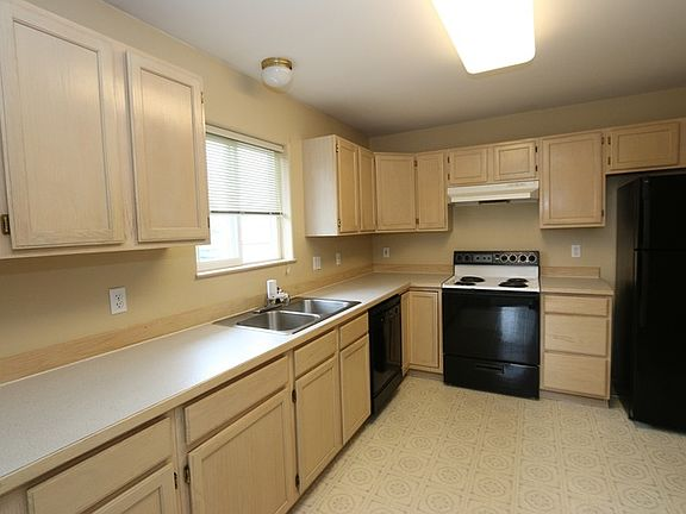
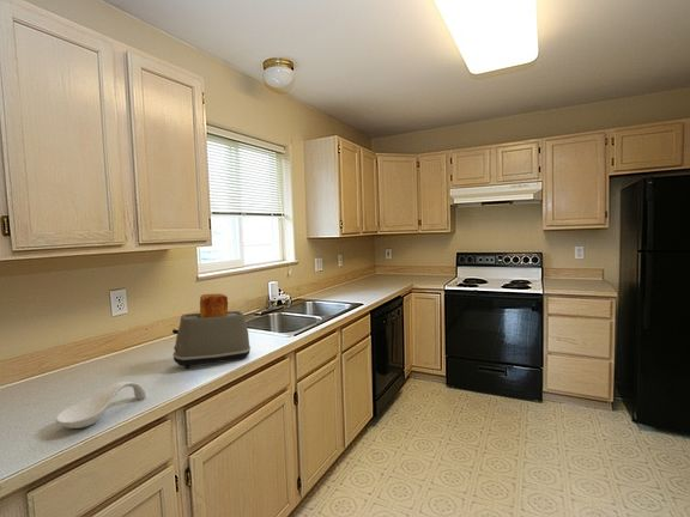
+ spoon rest [55,381,147,430]
+ toaster [171,292,252,370]
